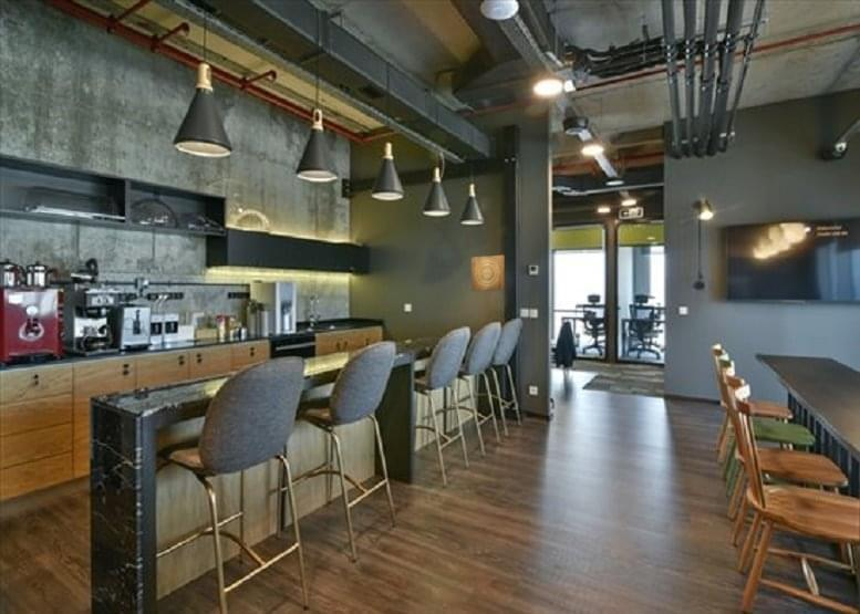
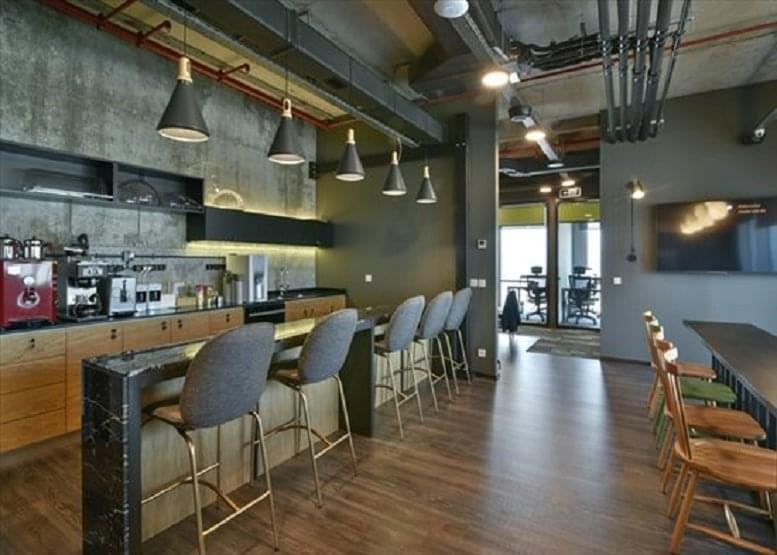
- wall art [470,254,506,292]
